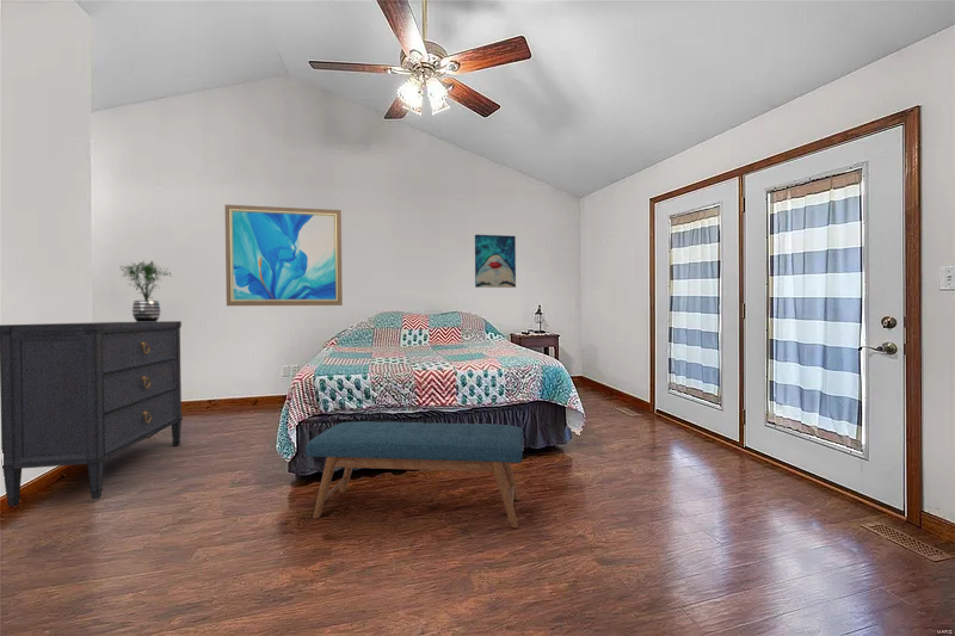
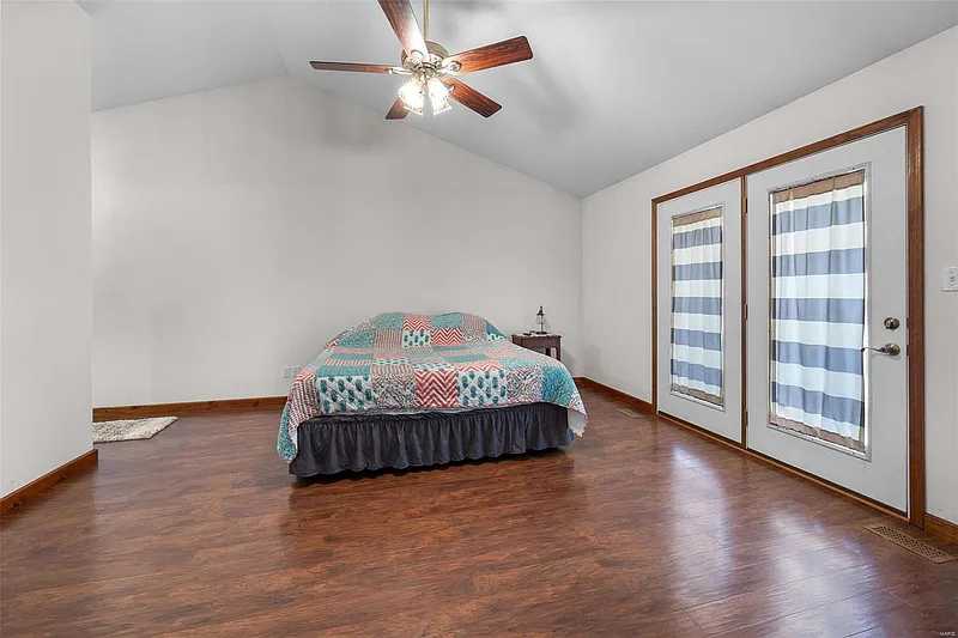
- wall art [474,234,517,289]
- wall art [223,204,344,307]
- bench [304,420,524,529]
- dresser [0,320,184,507]
- potted plant [119,259,174,322]
